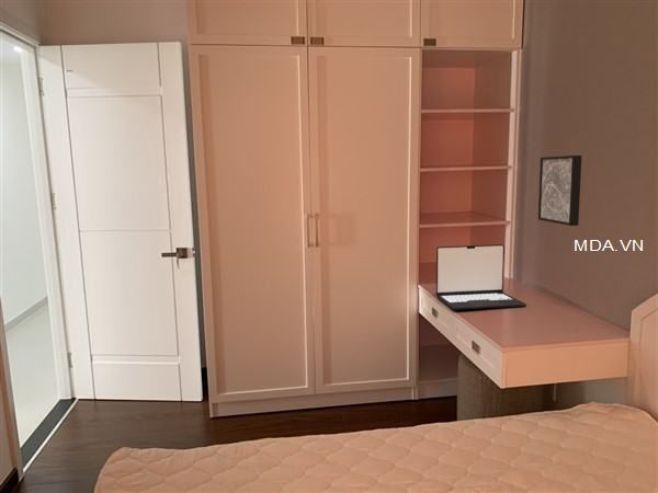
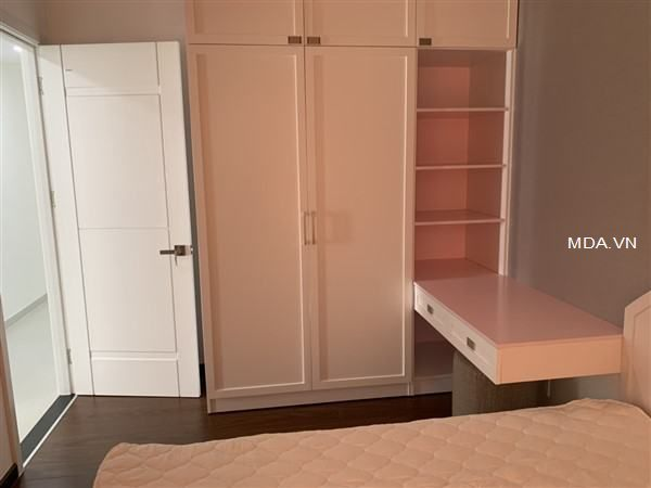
- wall art [537,154,582,227]
- laptop [435,243,527,311]
